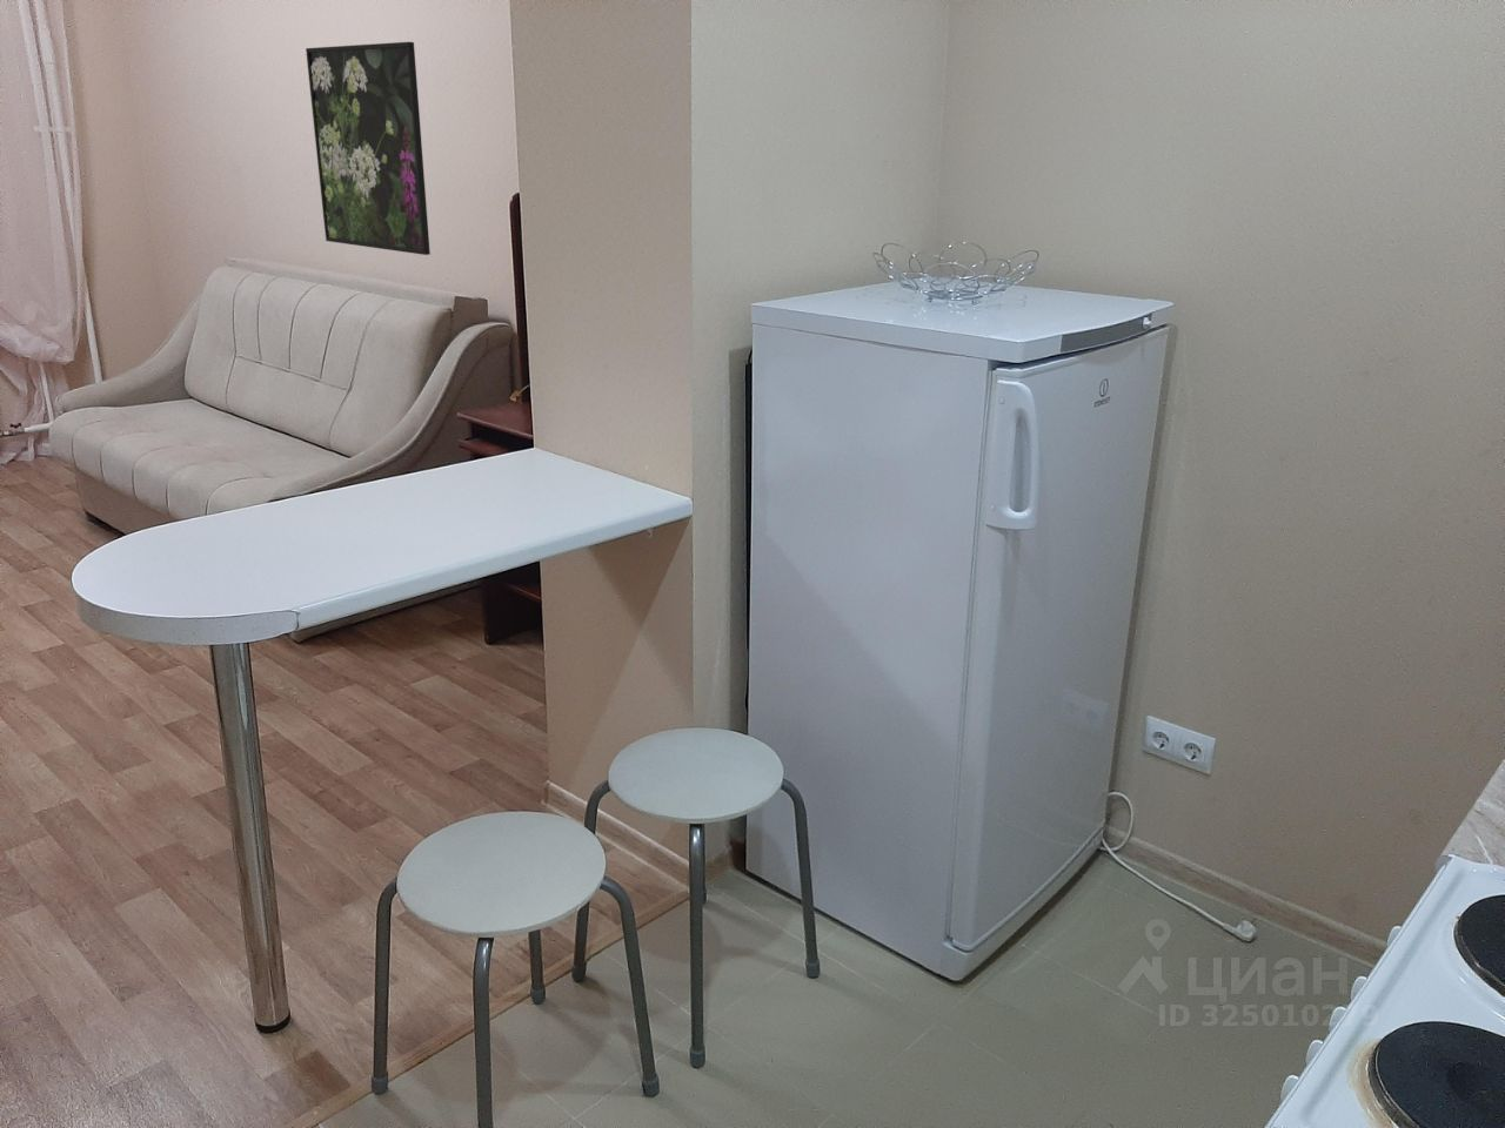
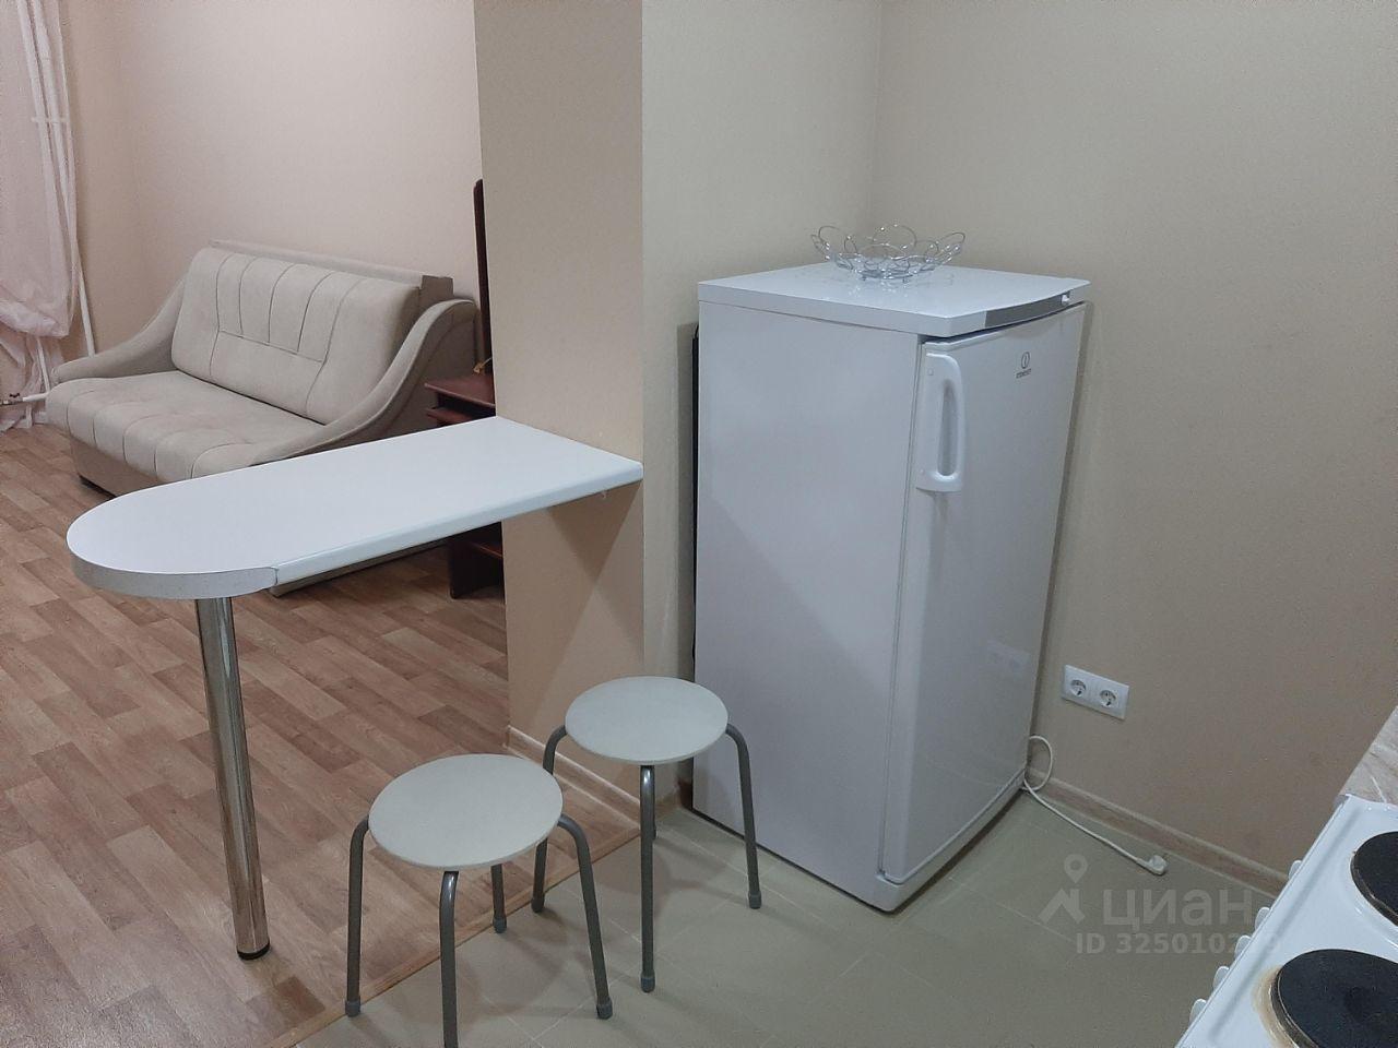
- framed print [305,41,431,256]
